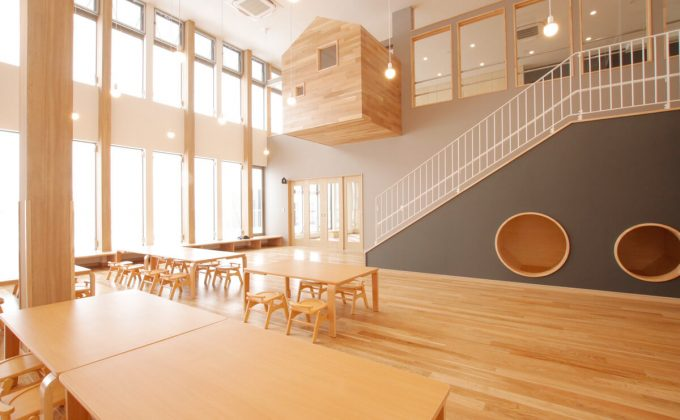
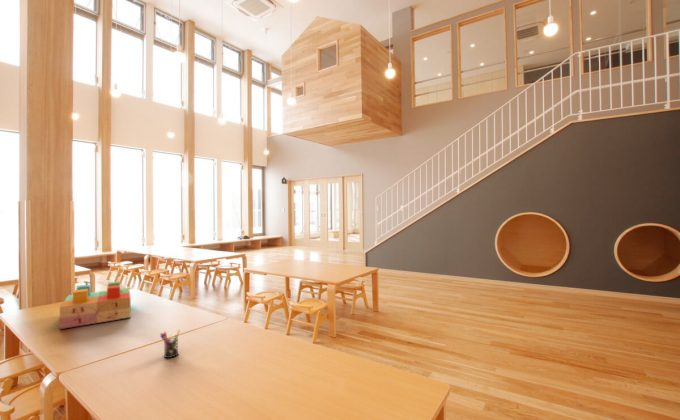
+ toy blocks [59,280,132,330]
+ pen holder [159,329,181,359]
